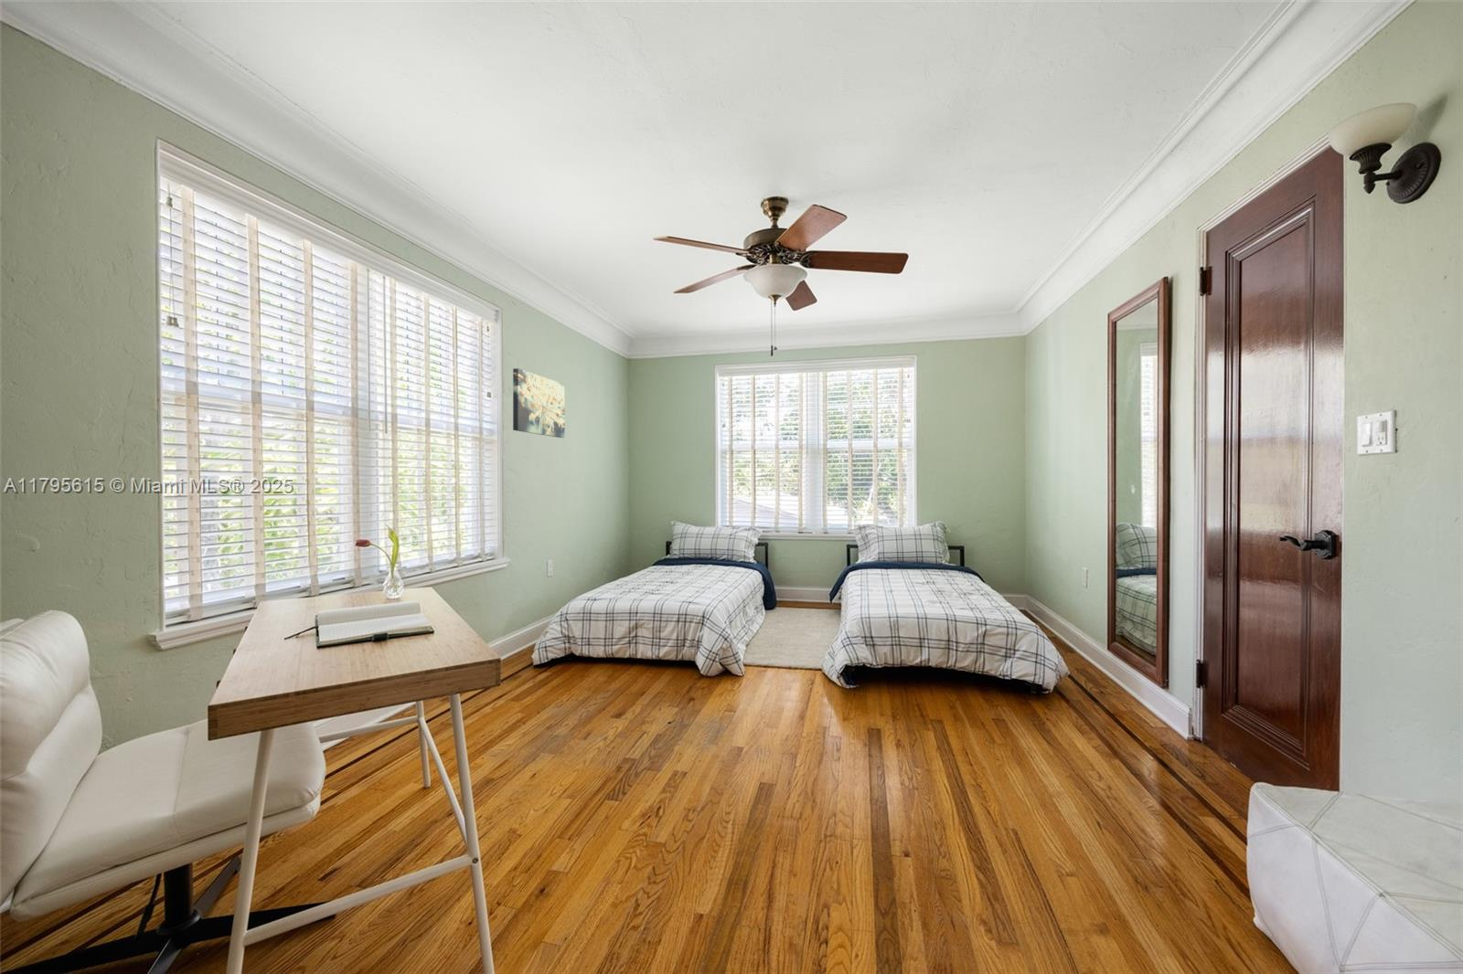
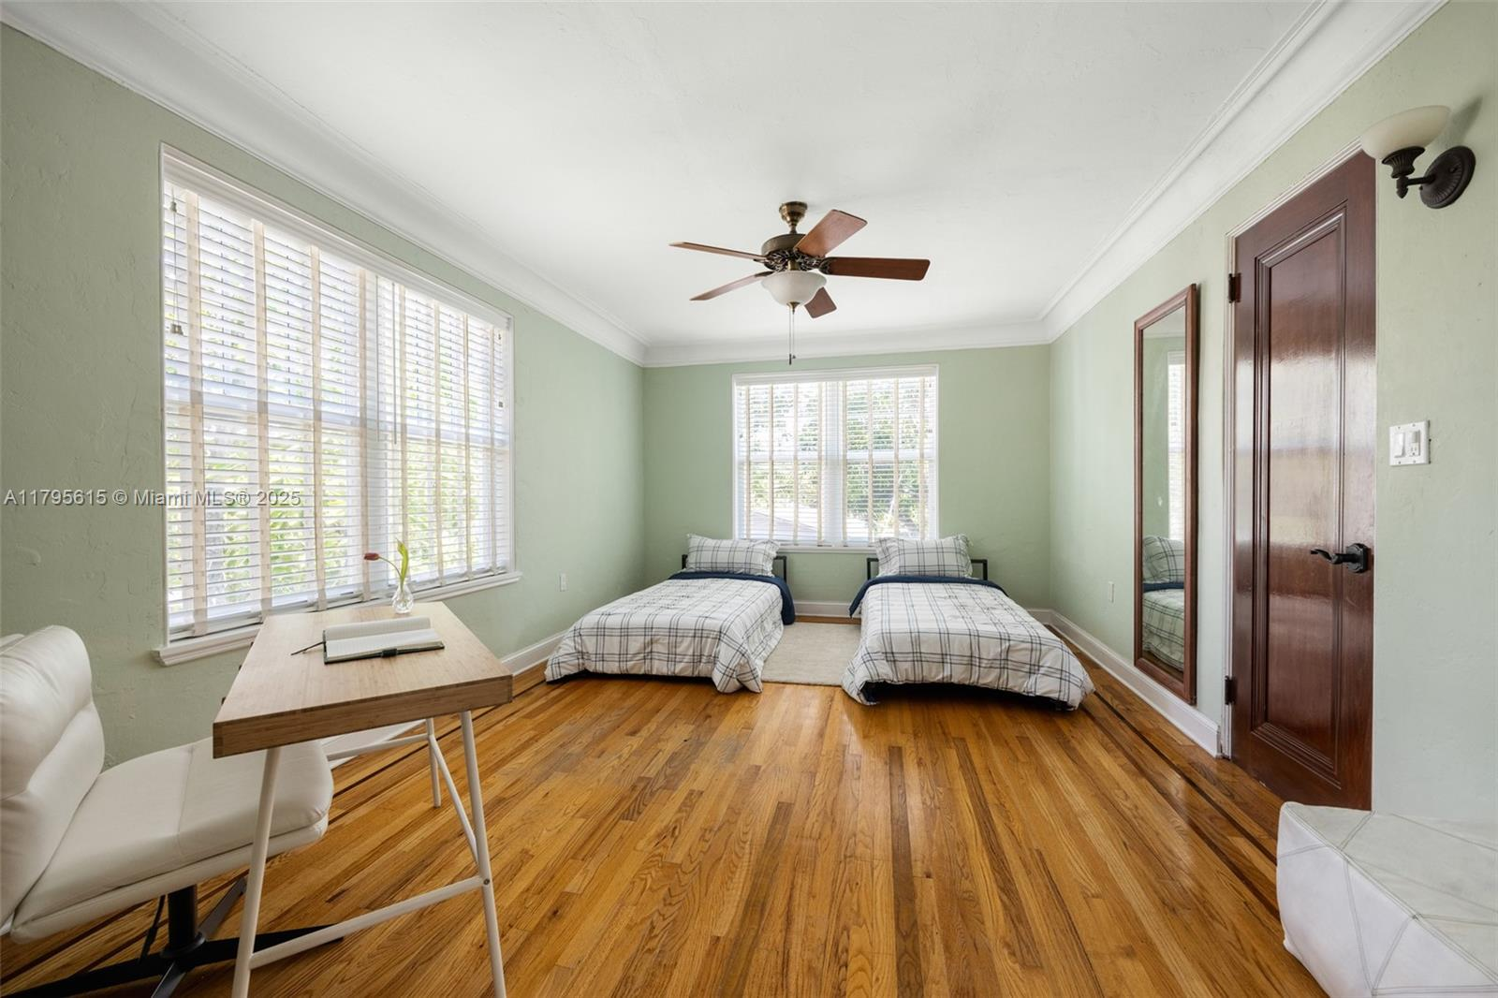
- wall art [512,367,566,438]
